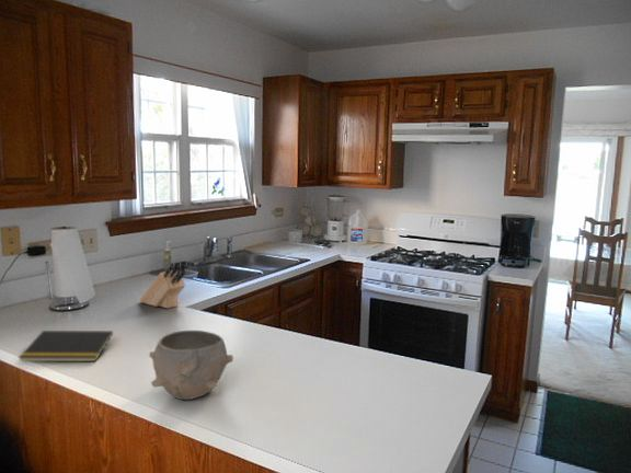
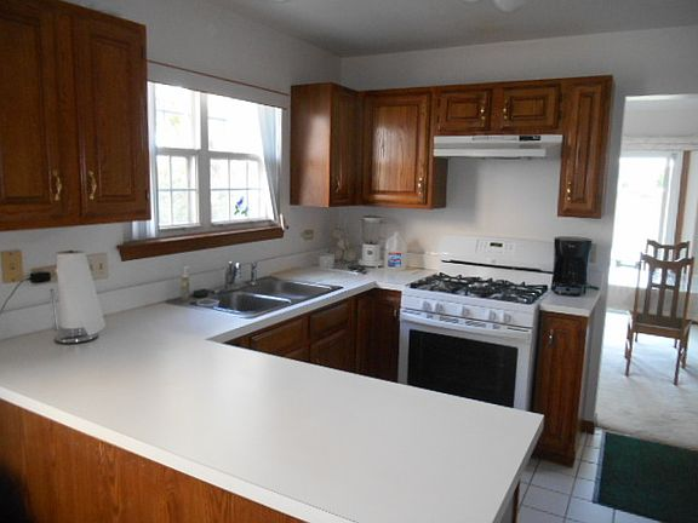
- bowl [148,330,234,401]
- knife block [138,261,188,310]
- notepad [18,330,114,362]
